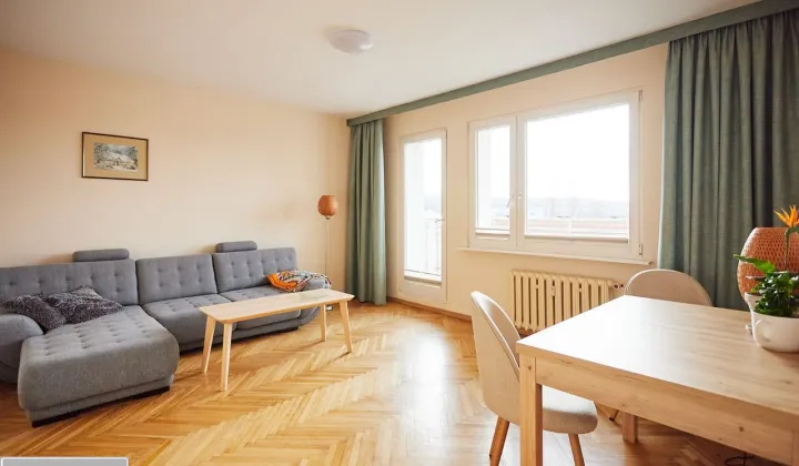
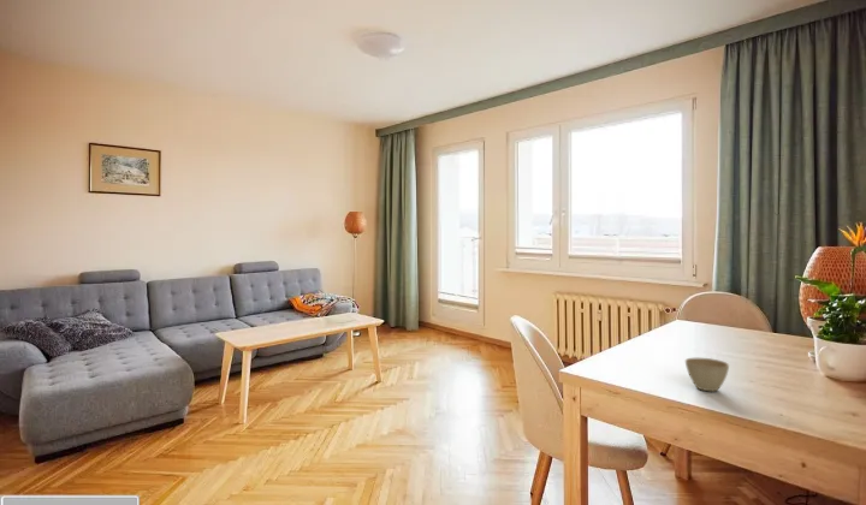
+ flower pot [684,357,730,392]
